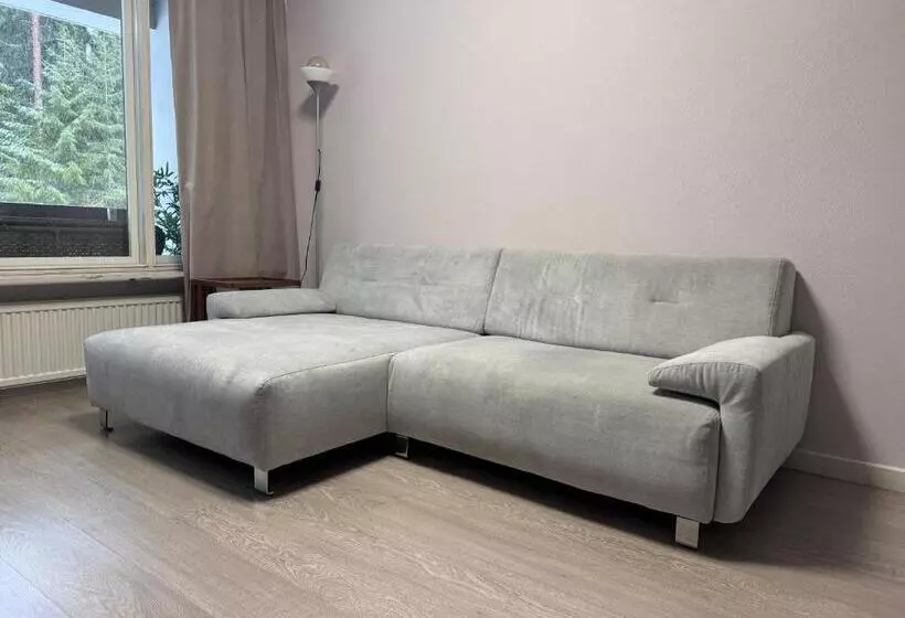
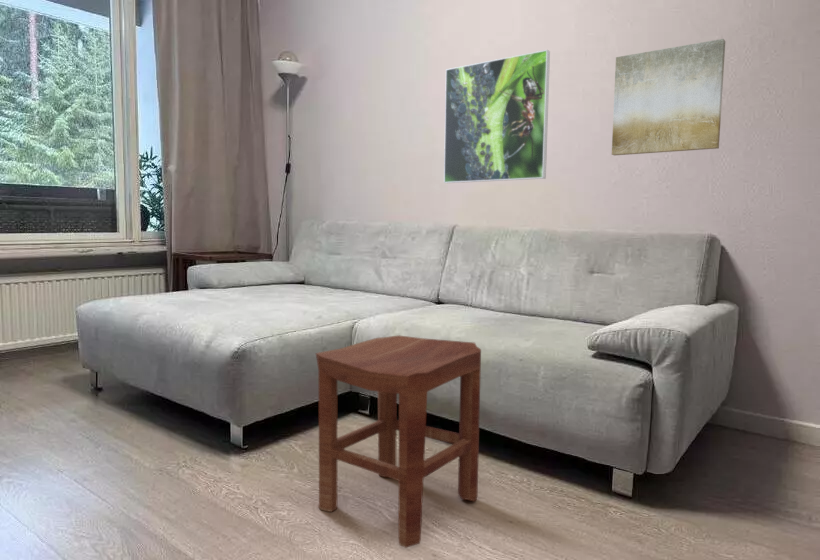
+ wall art [611,38,726,156]
+ stool [315,334,482,549]
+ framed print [443,49,551,184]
